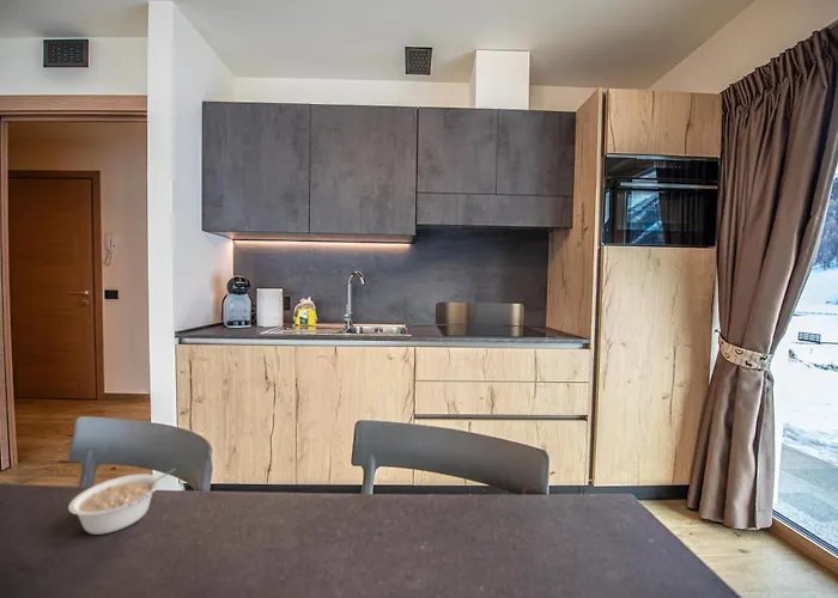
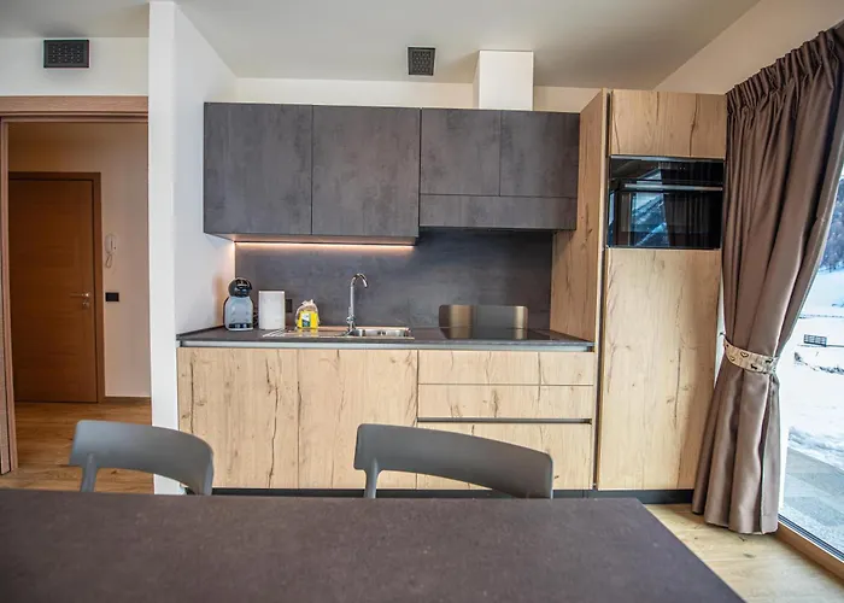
- legume [67,468,177,536]
